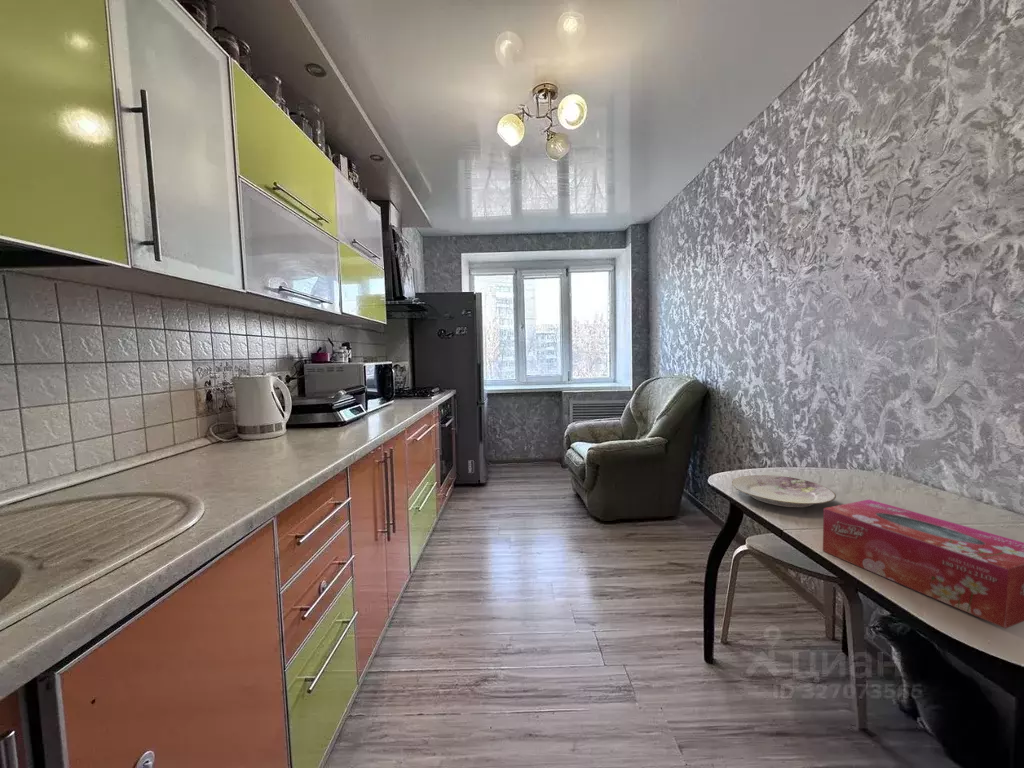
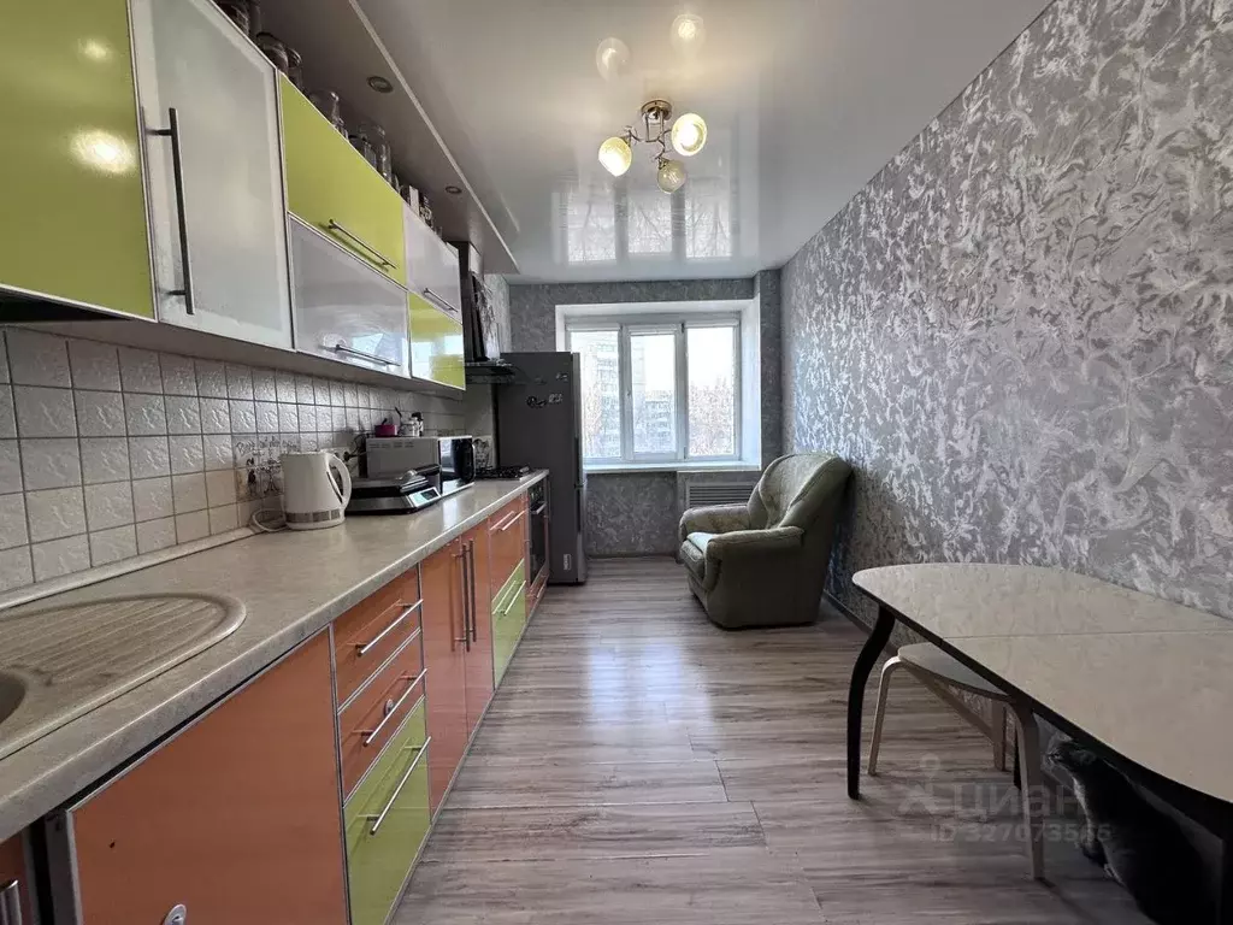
- tissue box [822,498,1024,629]
- plate [731,474,837,508]
